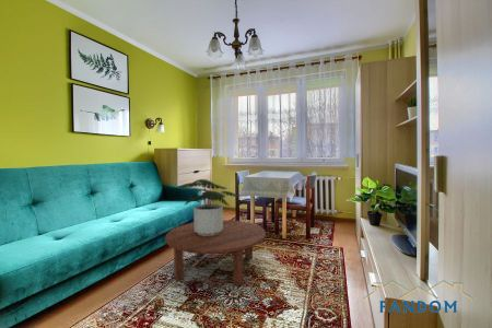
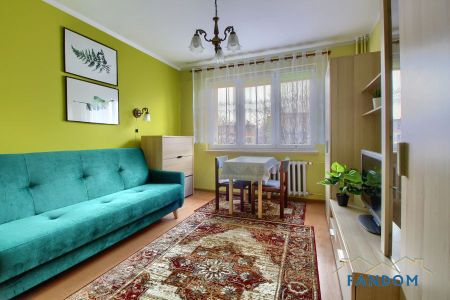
- potted plant [177,178,241,236]
- coffee table [164,219,267,288]
